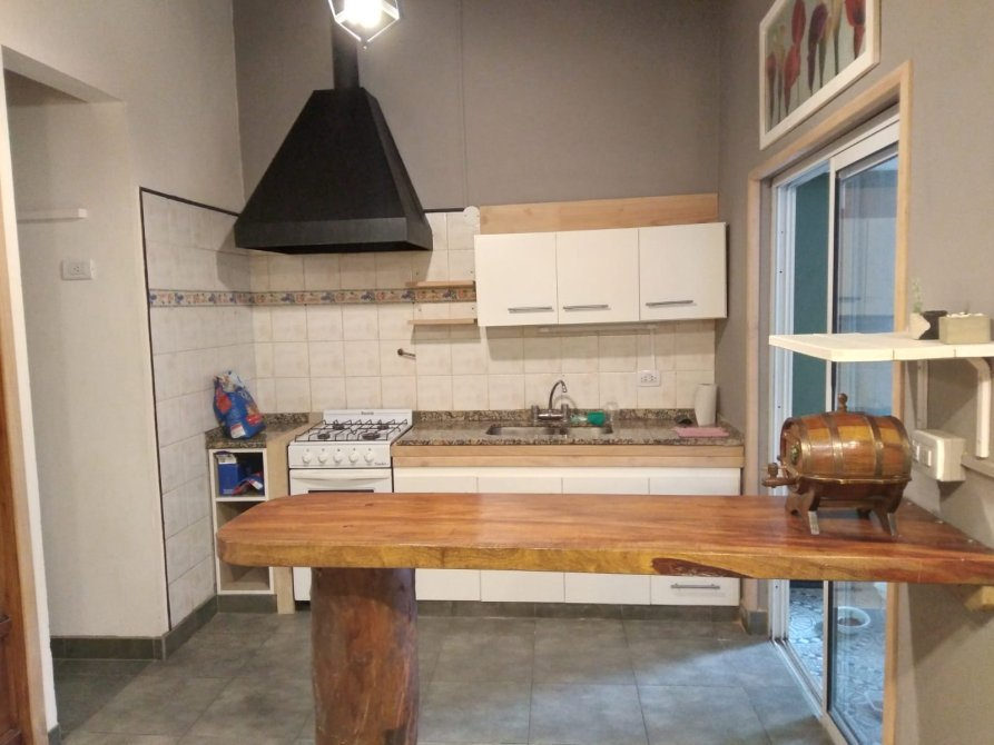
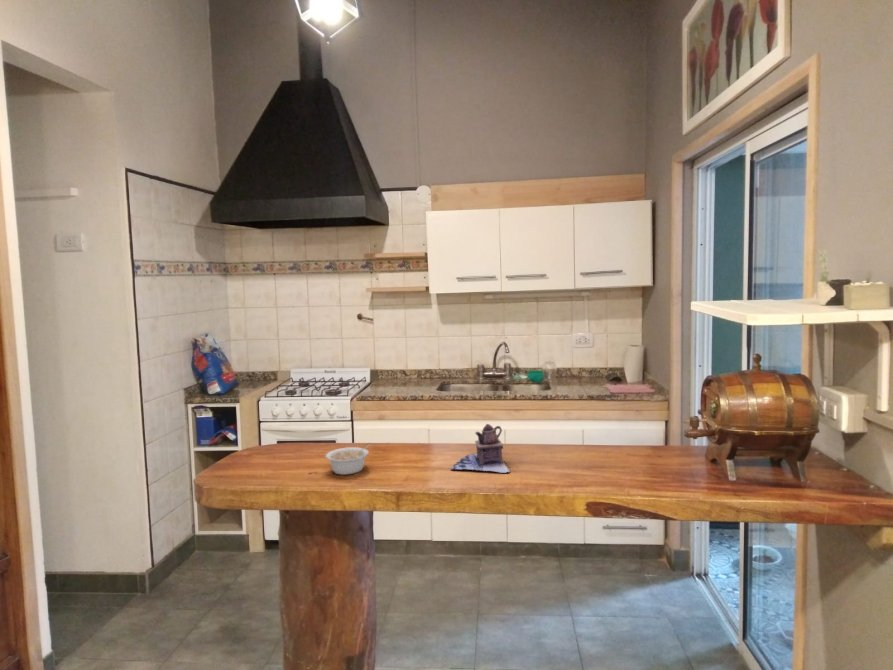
+ legume [325,442,372,476]
+ teapot [450,423,511,474]
